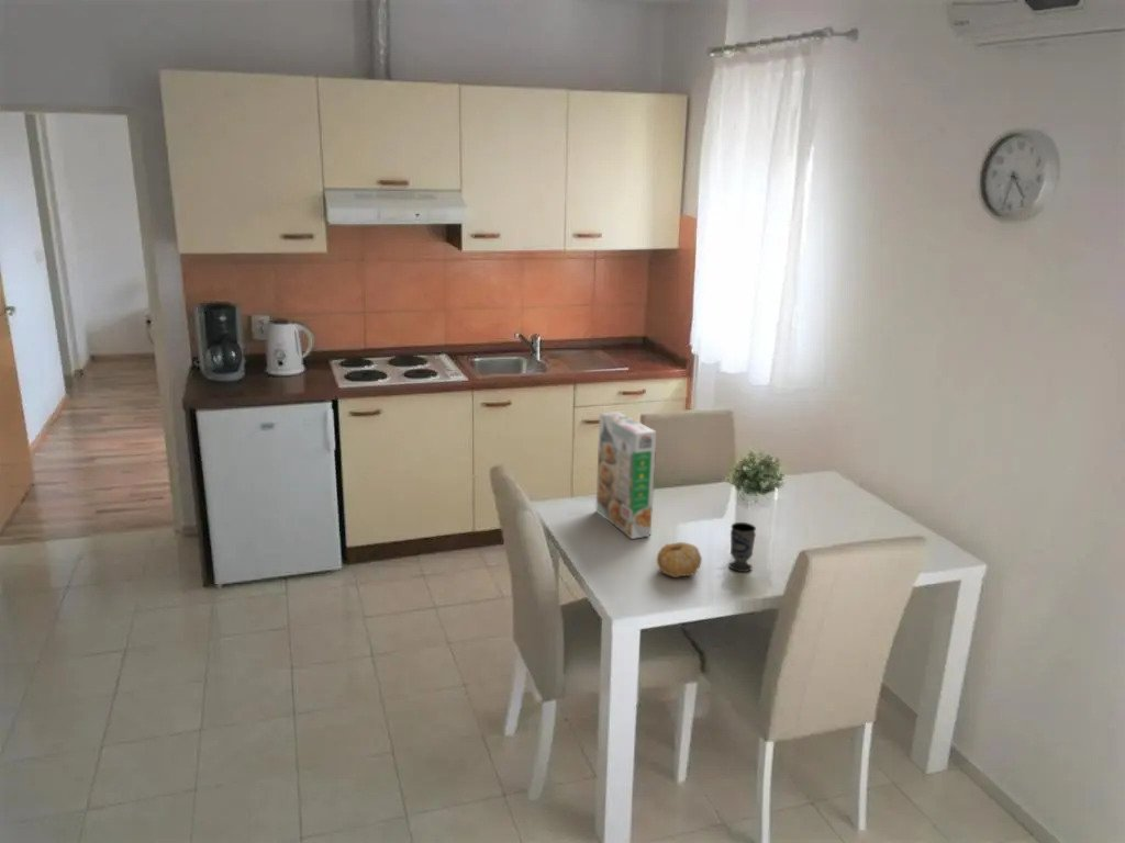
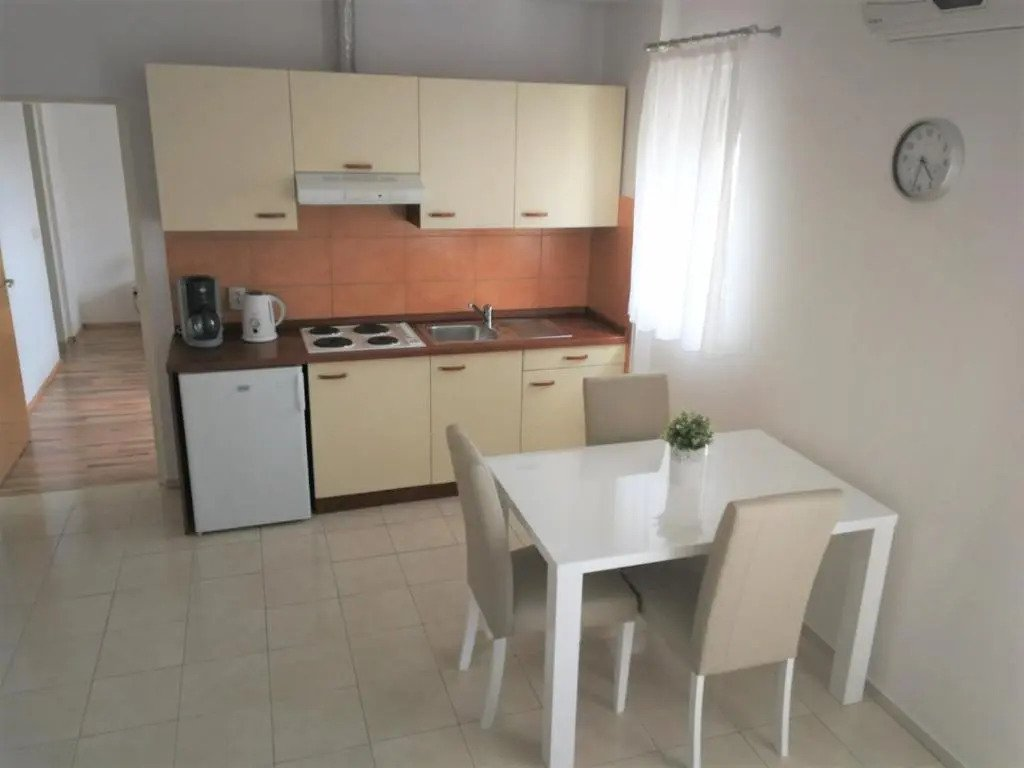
- fruit [656,541,703,578]
- cereal box [594,411,658,540]
- cup [727,521,757,573]
